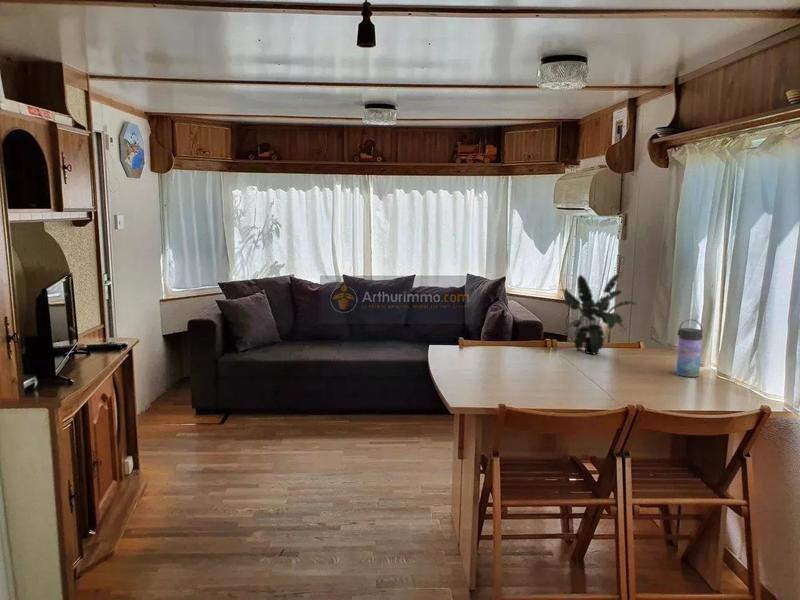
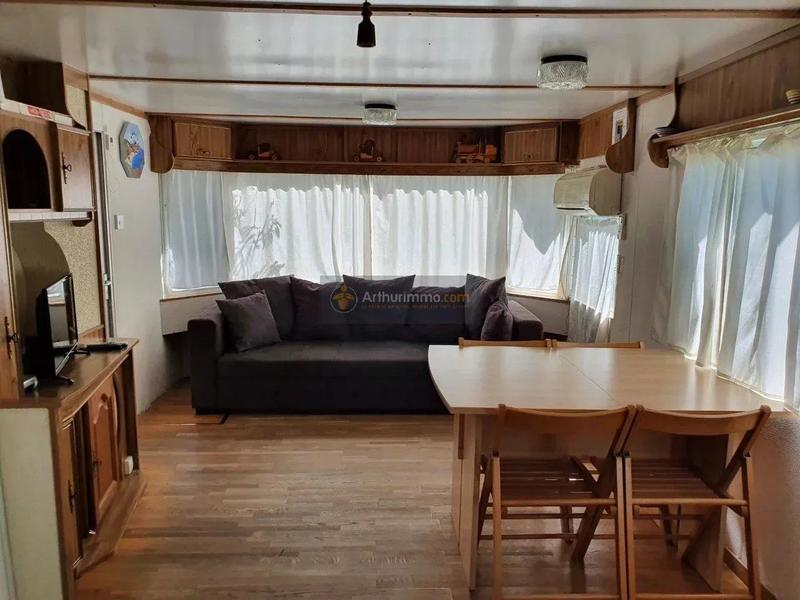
- potted plant [559,273,637,355]
- water bottle [675,318,704,378]
